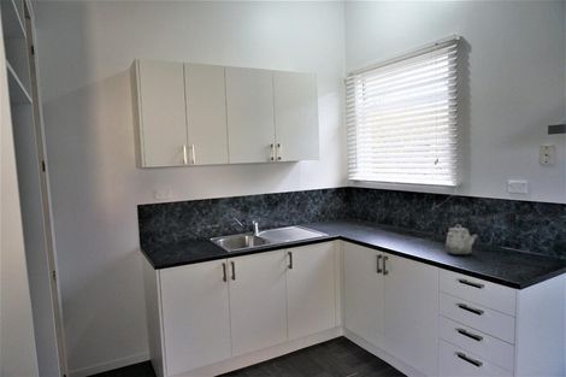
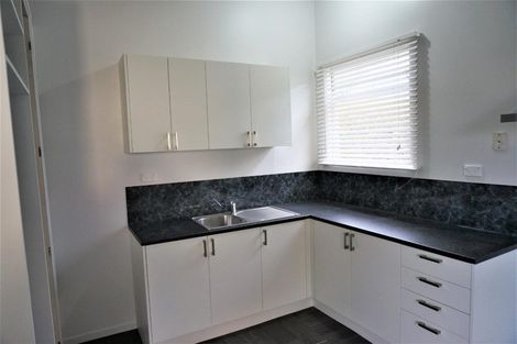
- kettle [444,212,480,257]
